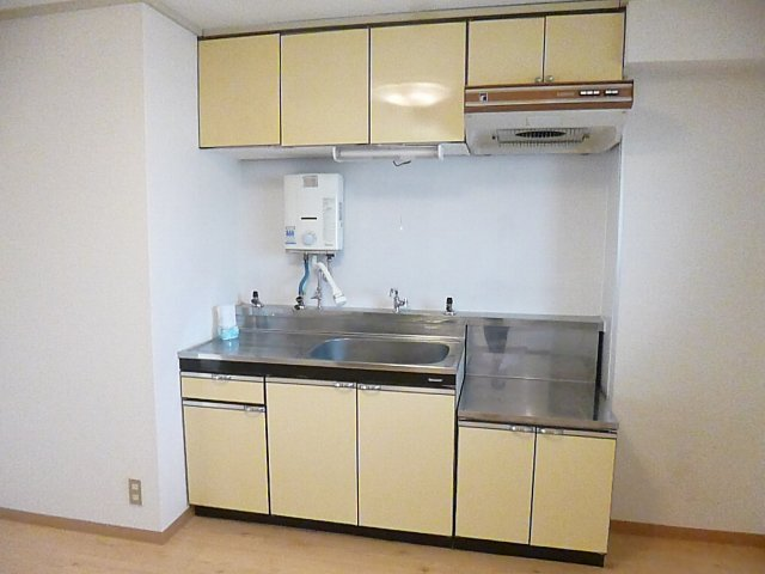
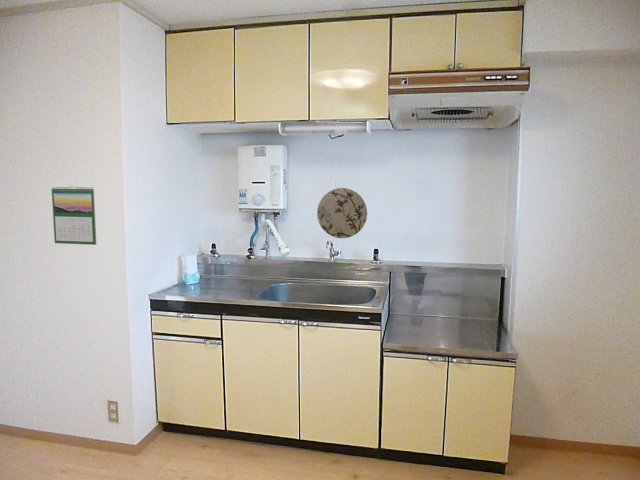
+ decorative plate [316,187,368,239]
+ calendar [51,185,97,246]
